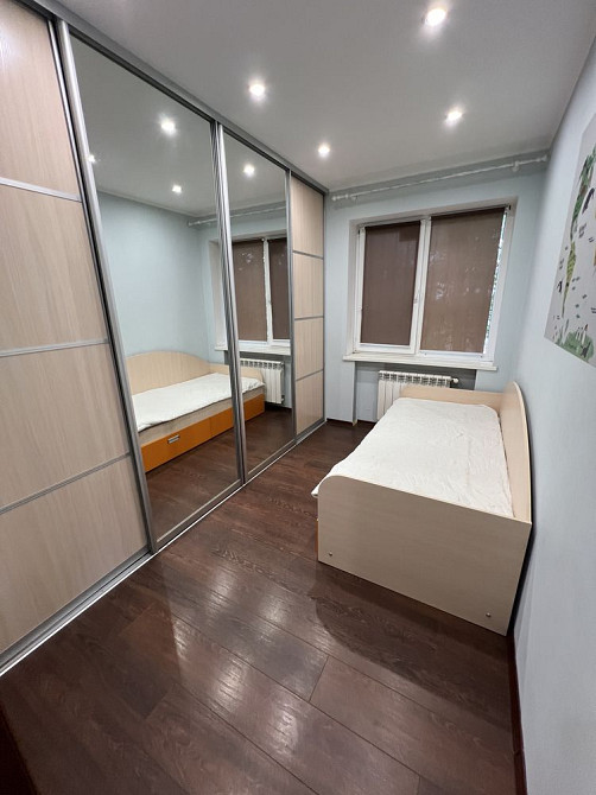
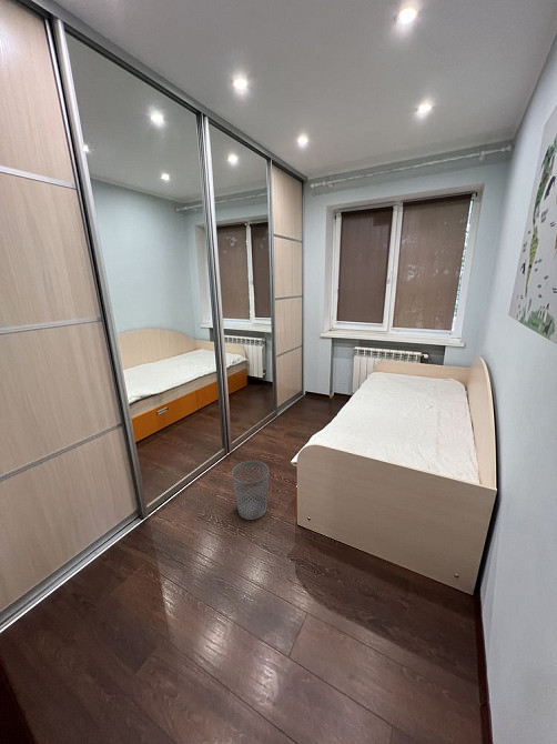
+ wastebasket [231,460,270,521]
